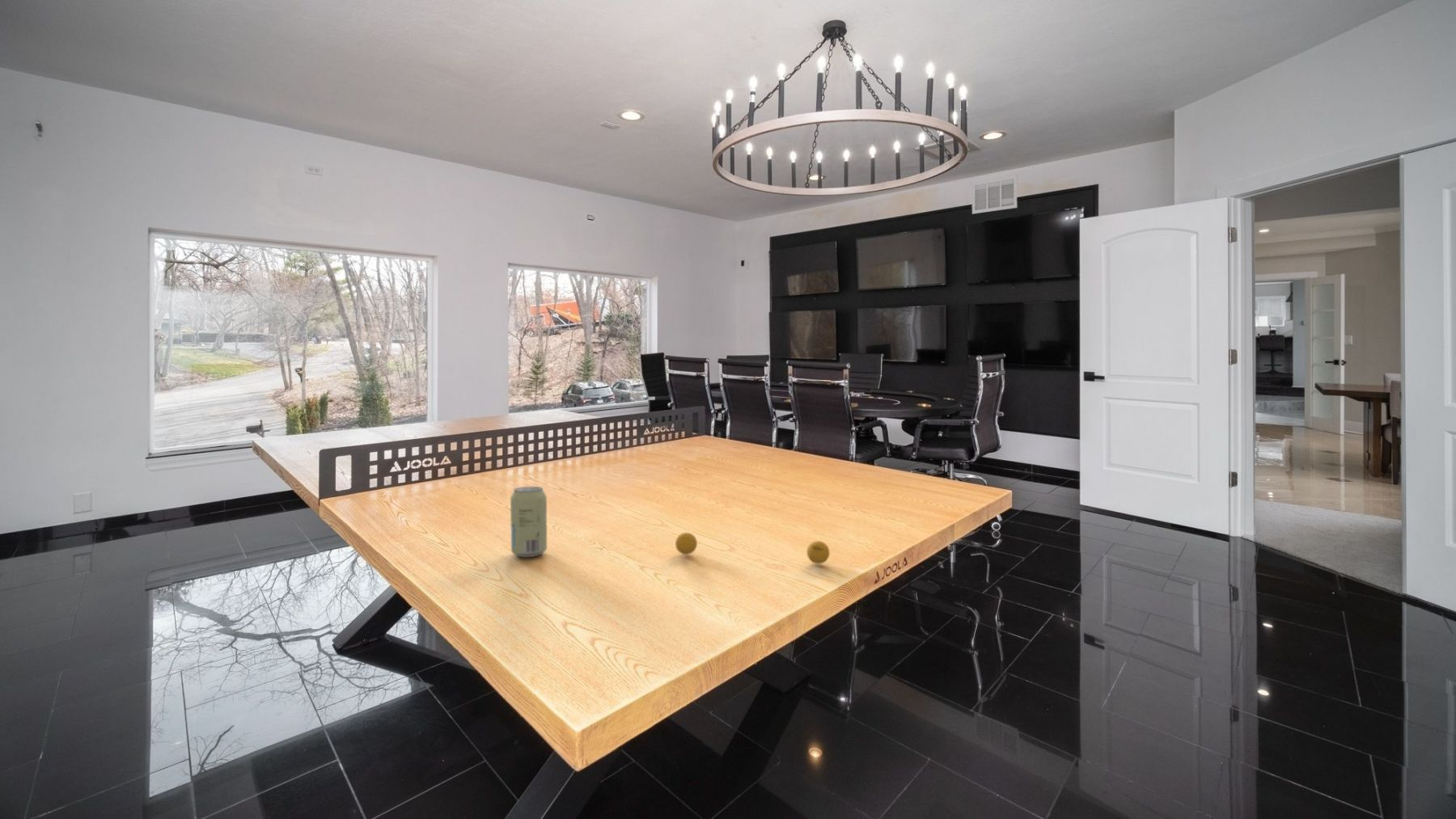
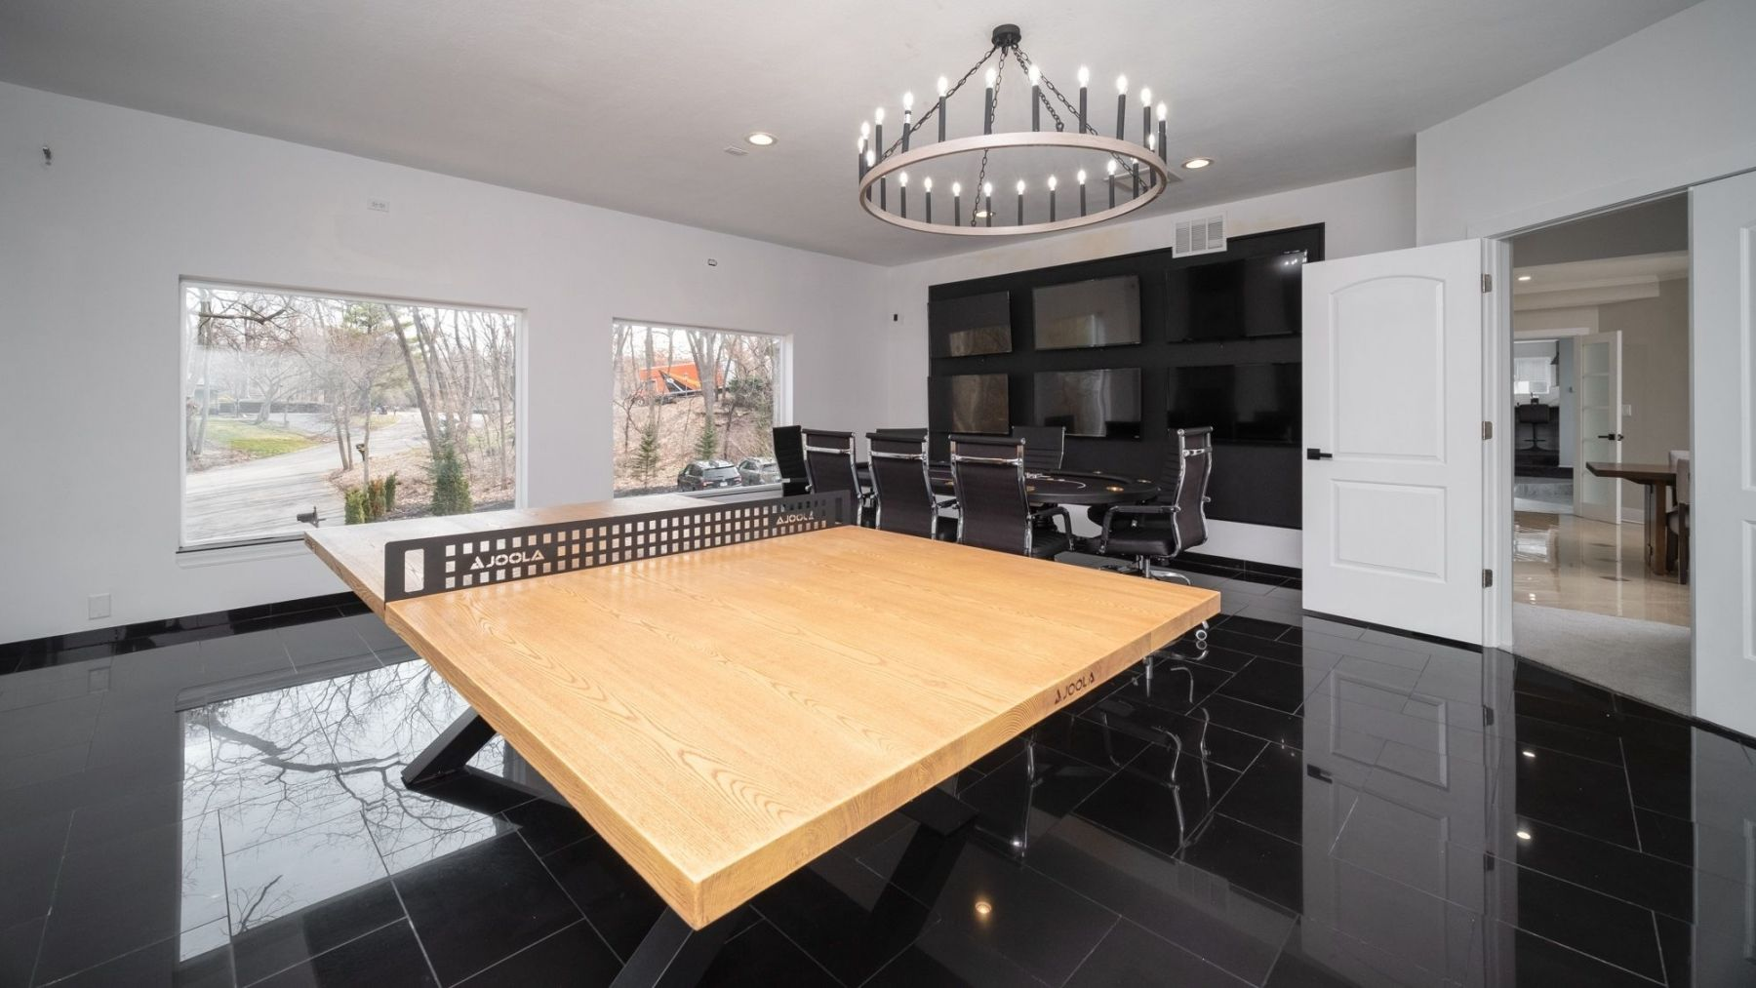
- ping-pong ball [806,540,831,565]
- ping-pong ball [675,532,698,555]
- beverage can [510,486,548,558]
